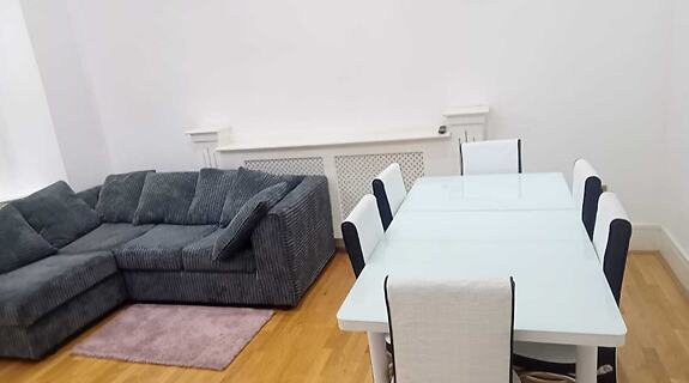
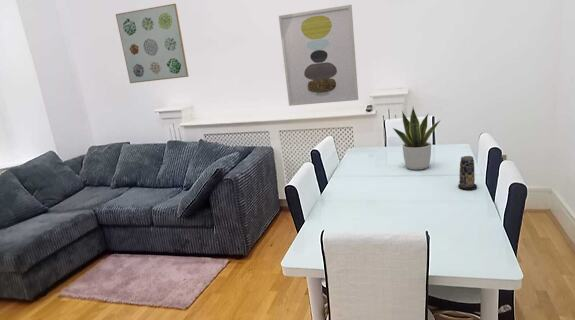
+ wall art [278,4,359,107]
+ candle [457,155,478,191]
+ potted plant [392,107,442,171]
+ wall art [115,3,190,84]
